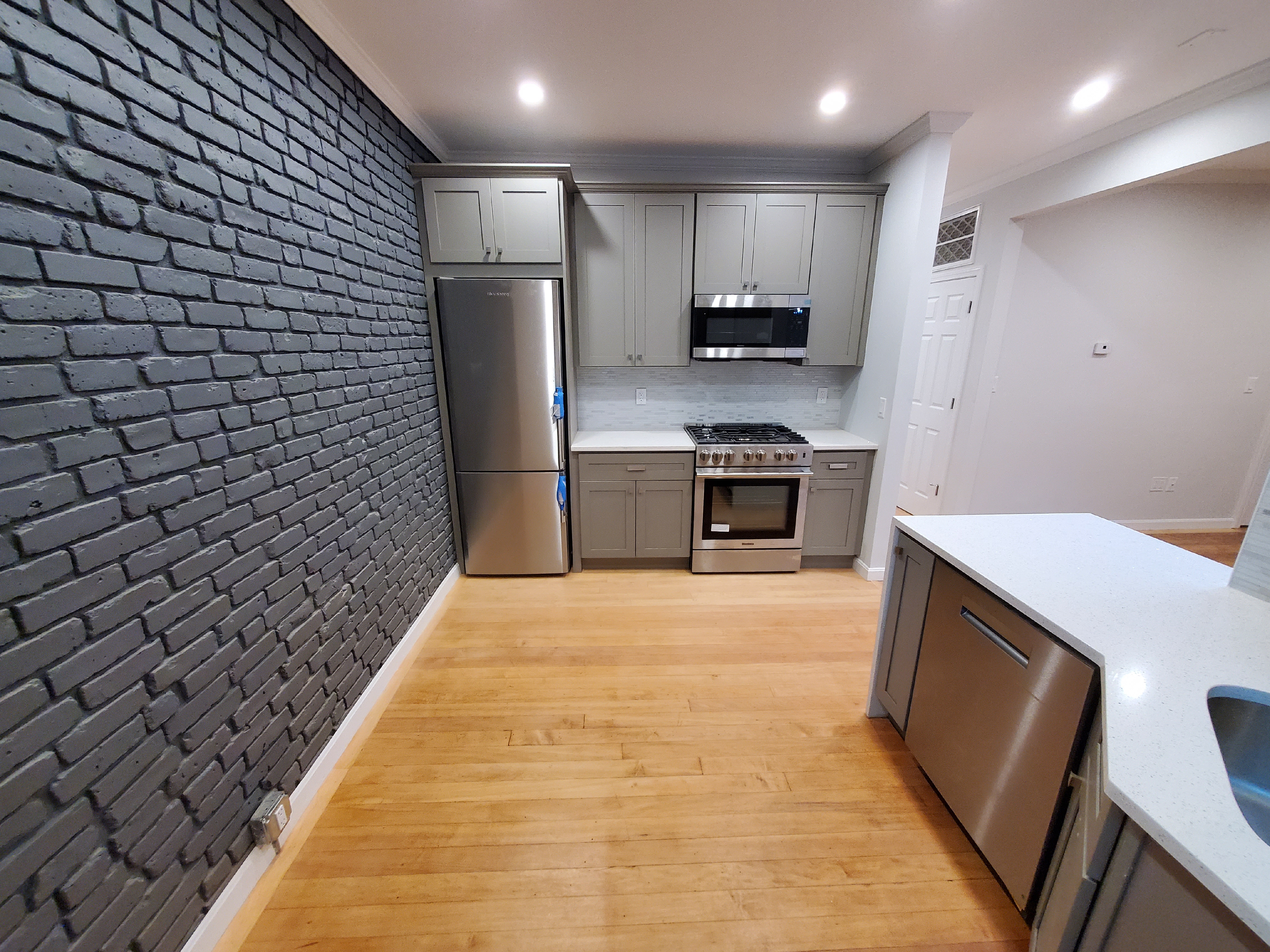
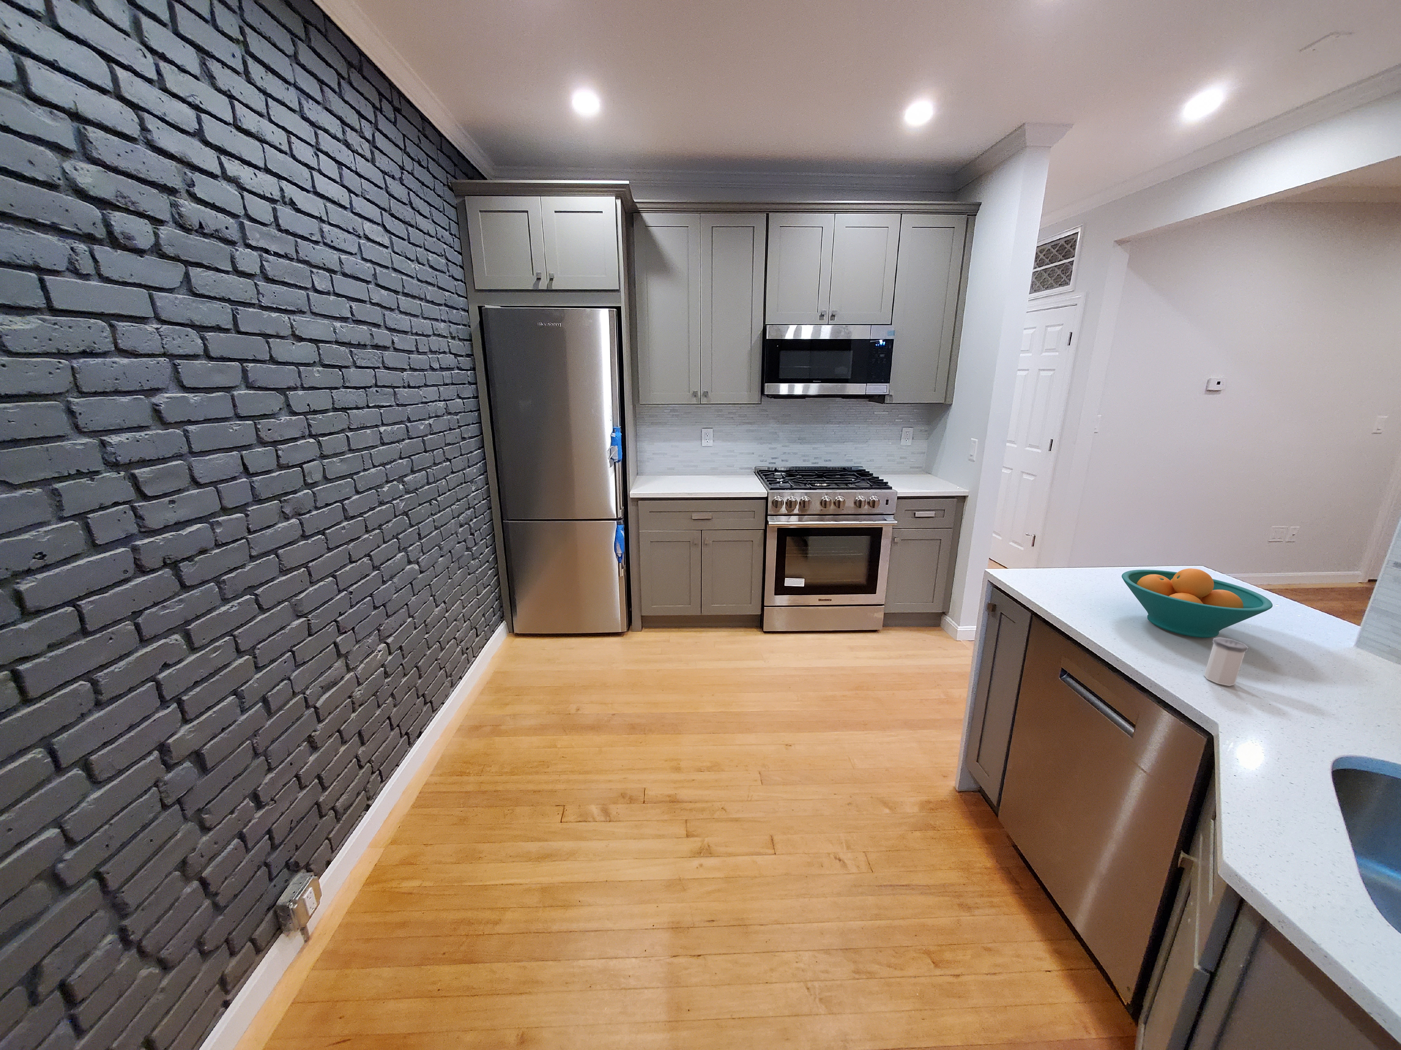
+ fruit bowl [1121,568,1273,639]
+ salt shaker [1204,636,1249,686]
